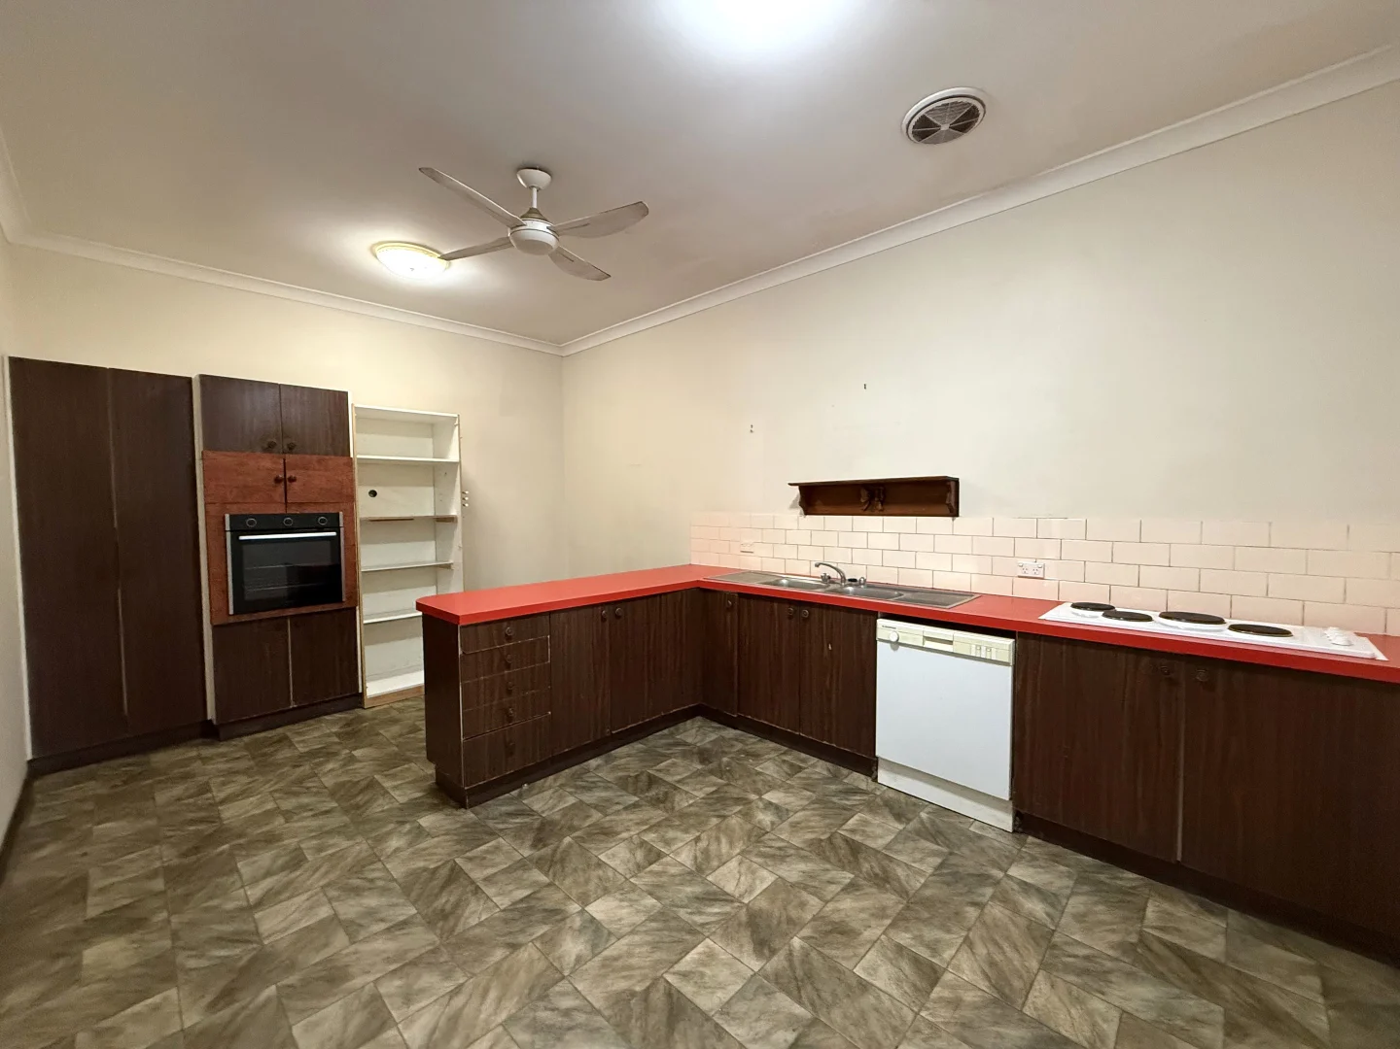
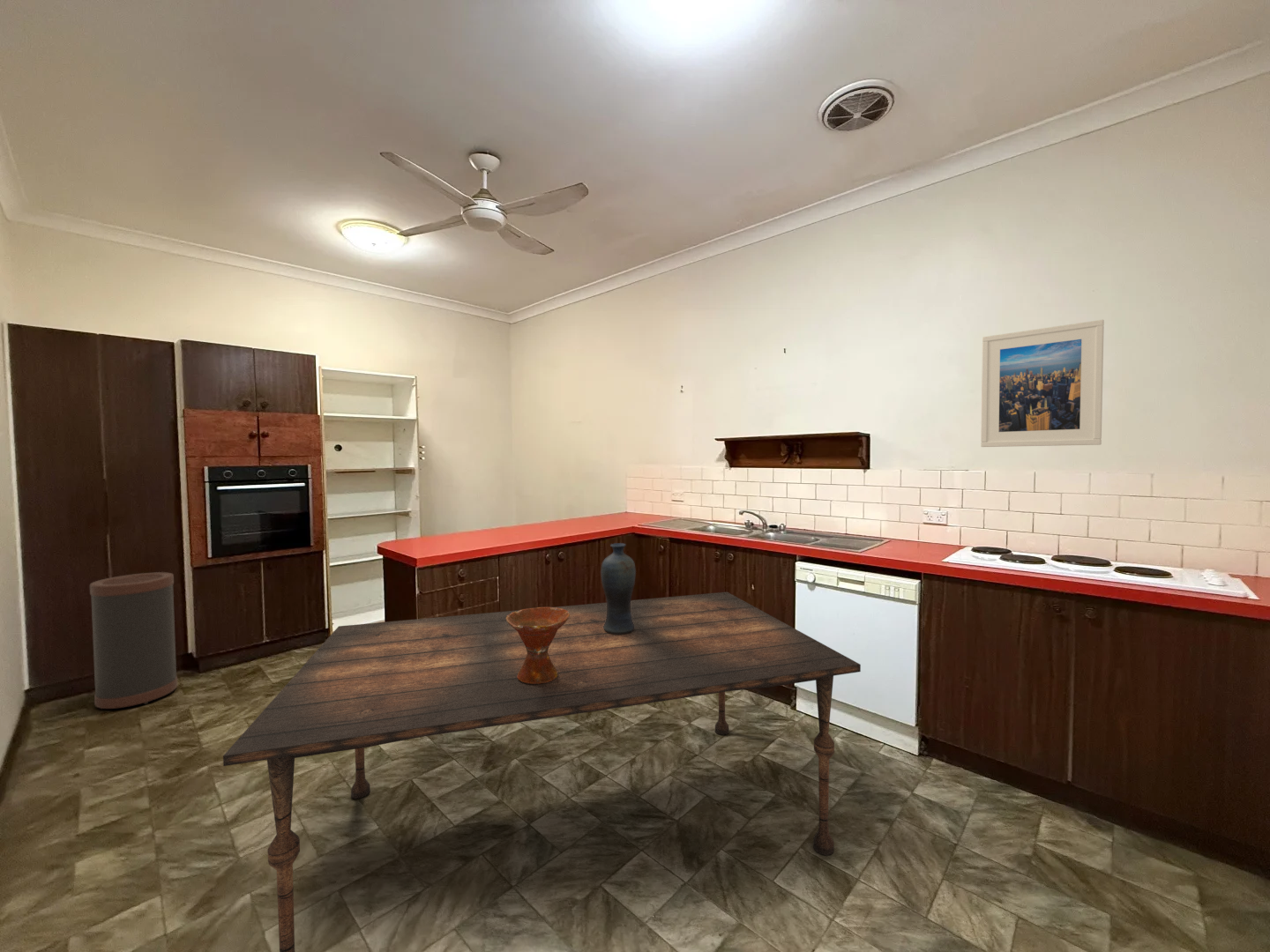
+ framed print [980,319,1105,448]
+ bowl [506,606,570,684]
+ trash can [89,571,178,710]
+ dining table [222,591,862,952]
+ vase [600,542,637,634]
